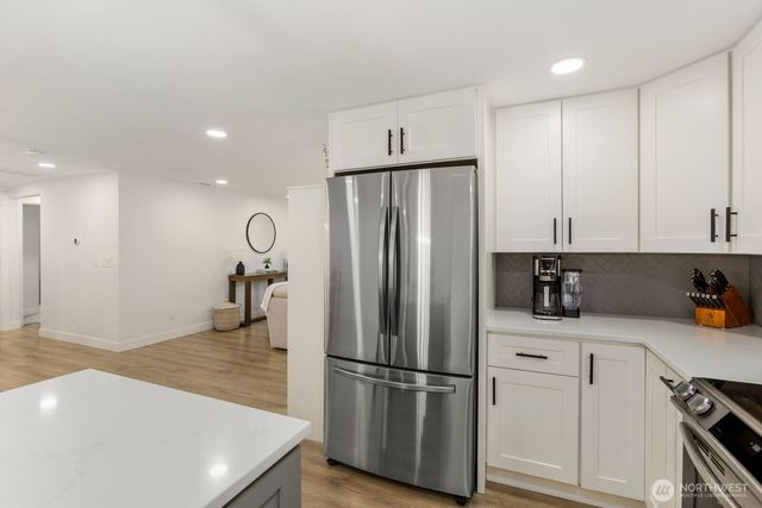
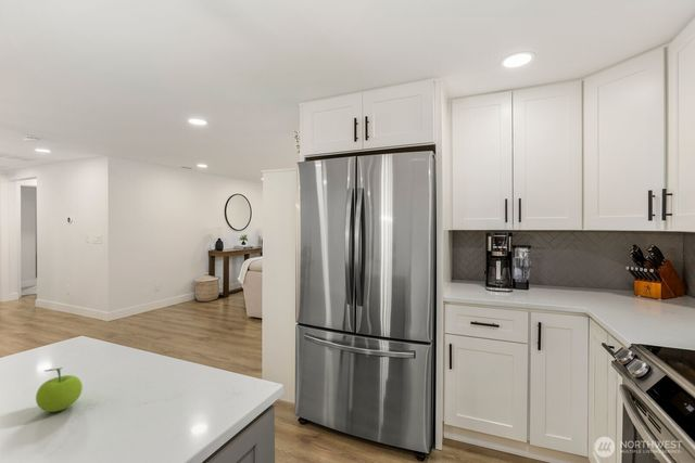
+ fruit [35,366,84,413]
